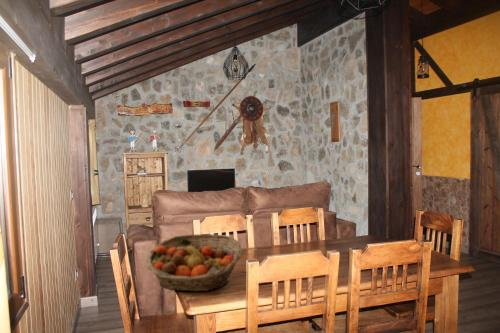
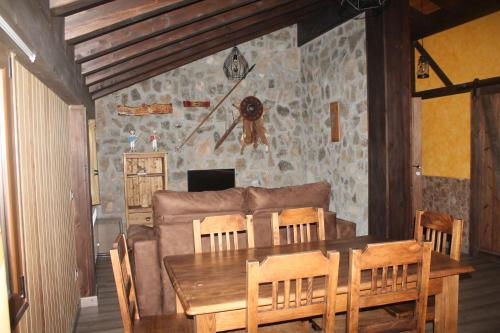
- fruit basket [145,233,243,292]
